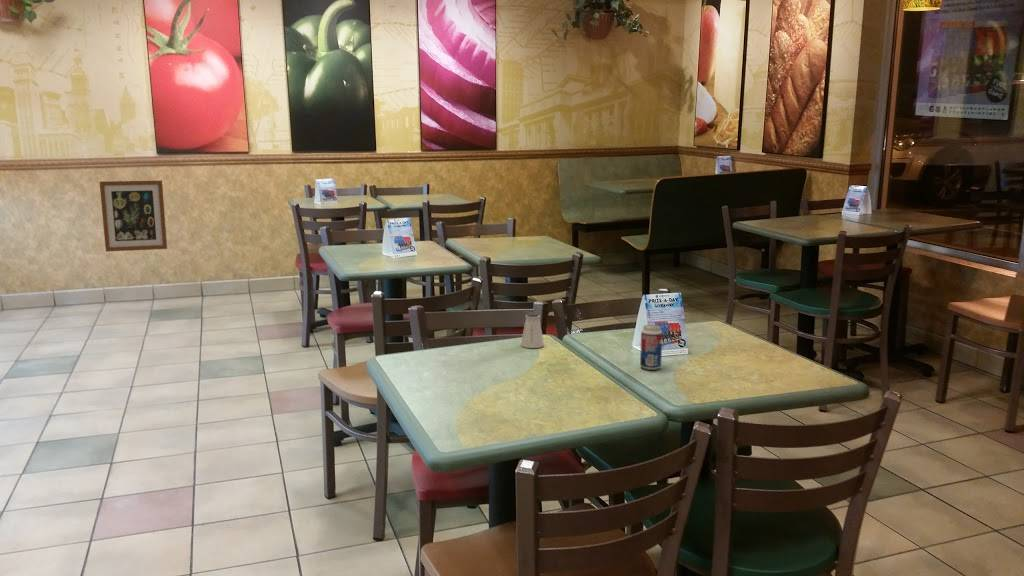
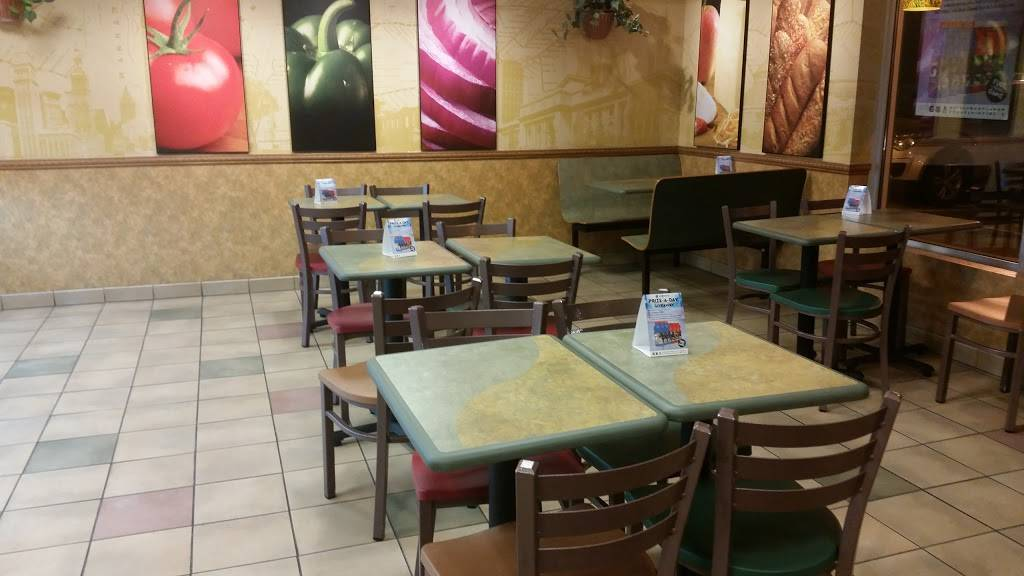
- wall art [99,179,168,253]
- beverage can [639,324,663,371]
- saltshaker [520,311,545,349]
